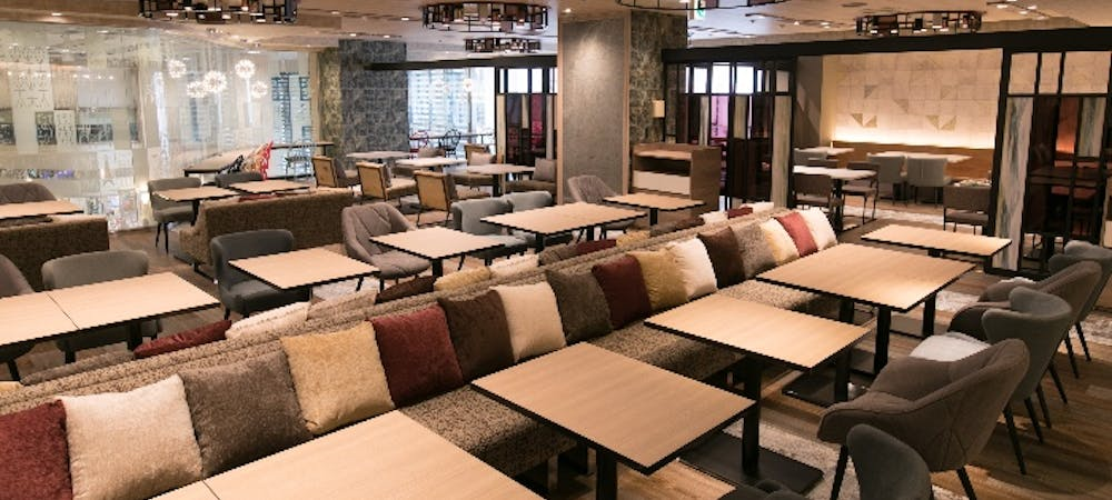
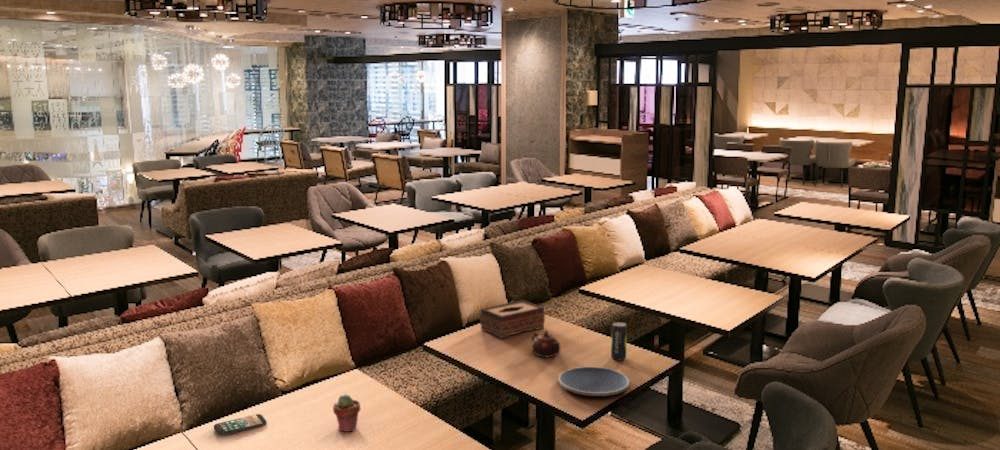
+ beverage can [610,321,628,361]
+ plate [557,366,630,397]
+ potted succulent [332,394,361,433]
+ teapot [531,330,562,358]
+ tissue box [479,299,546,339]
+ smartphone [213,413,268,436]
